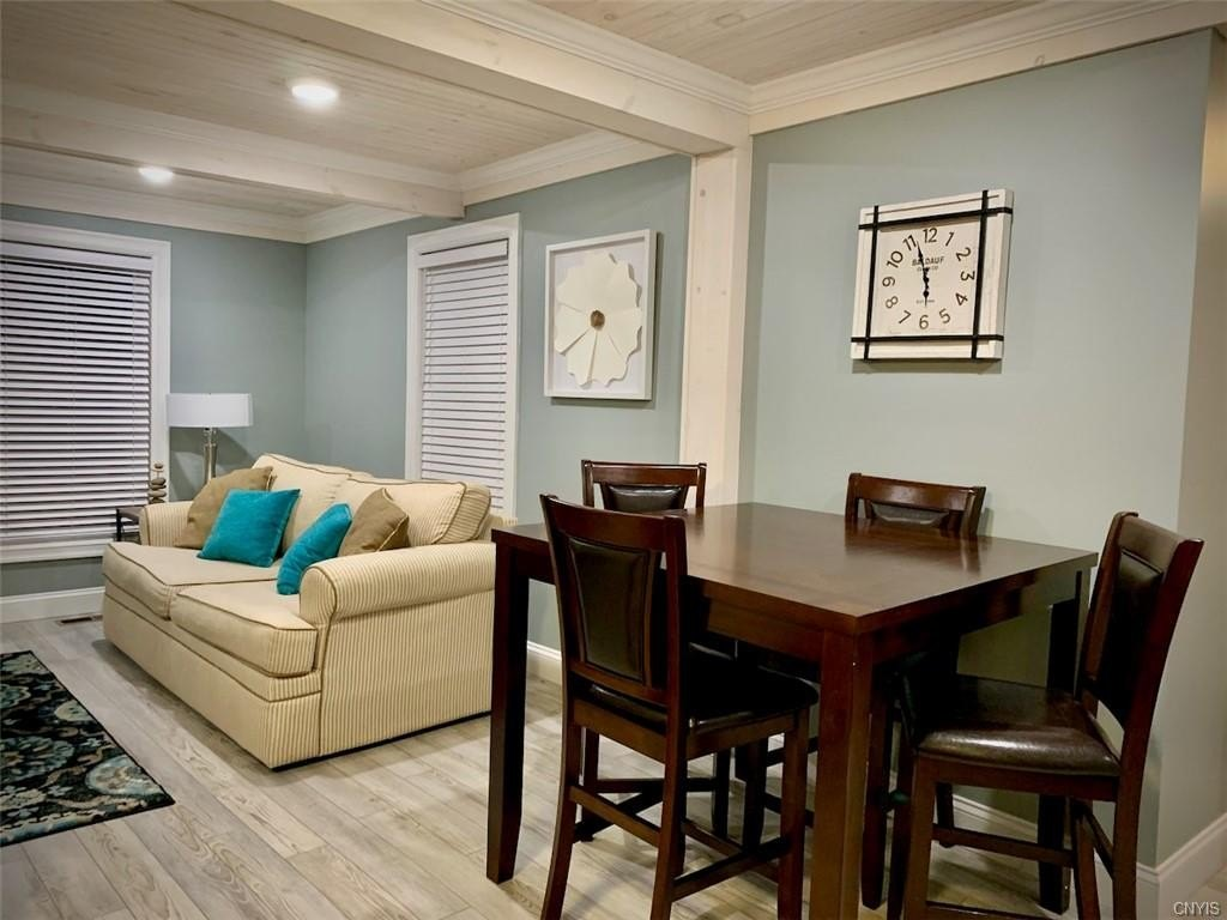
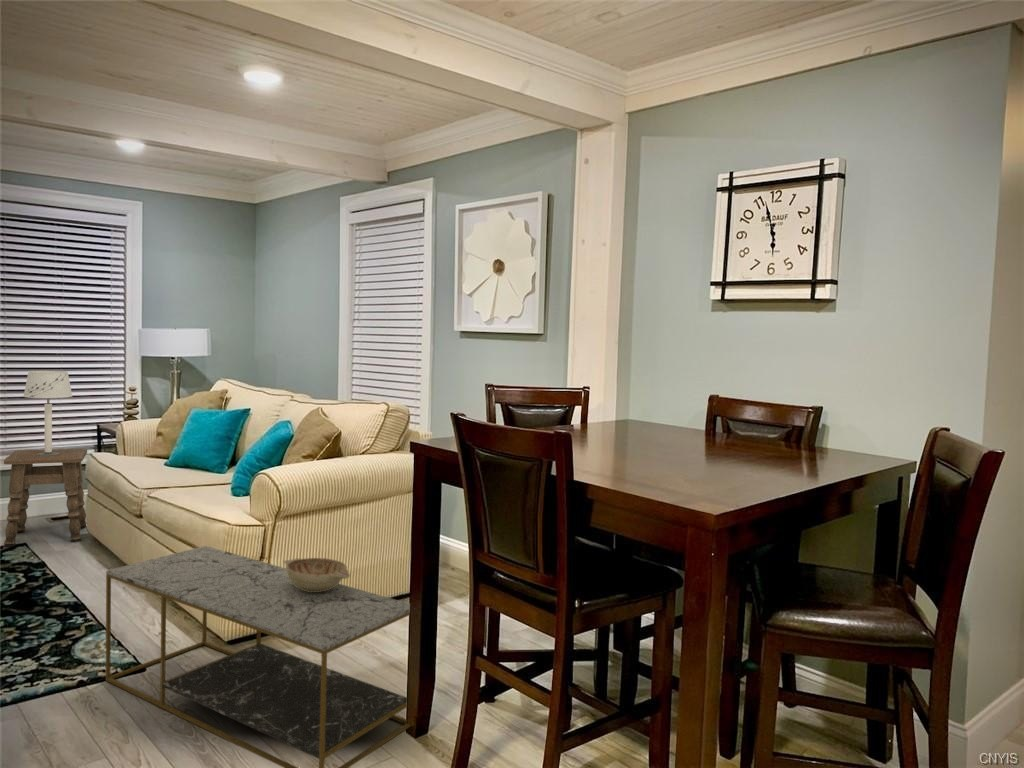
+ side table [3,448,88,548]
+ coffee table [105,545,411,768]
+ table lamp [22,370,73,456]
+ decorative bowl [282,557,351,592]
